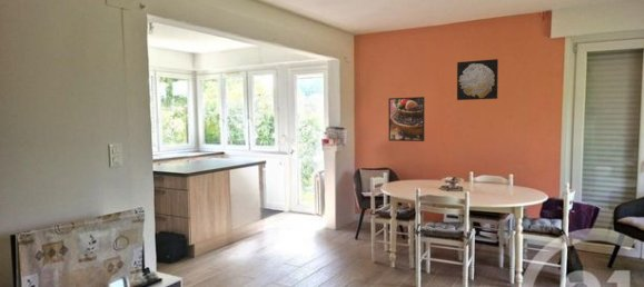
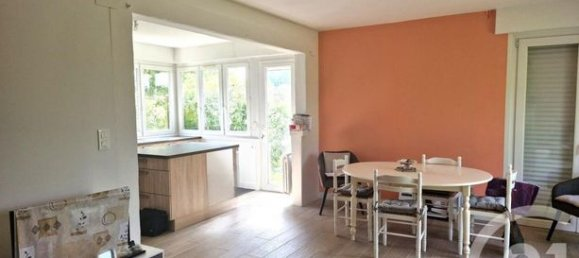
- wall art [456,58,499,101]
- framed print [387,96,426,142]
